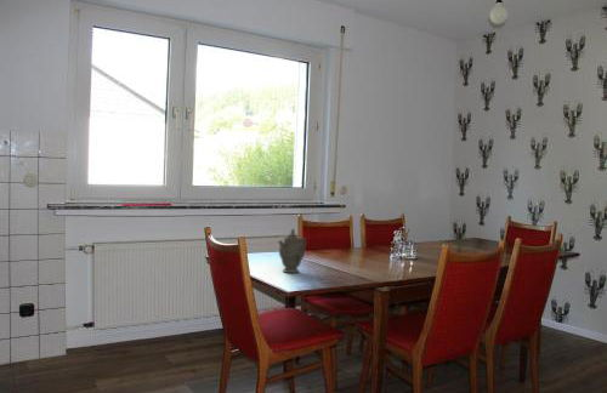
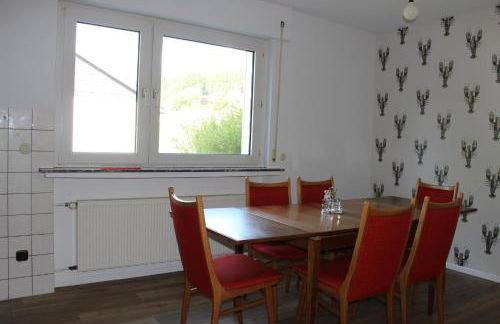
- chinaware [277,227,307,274]
